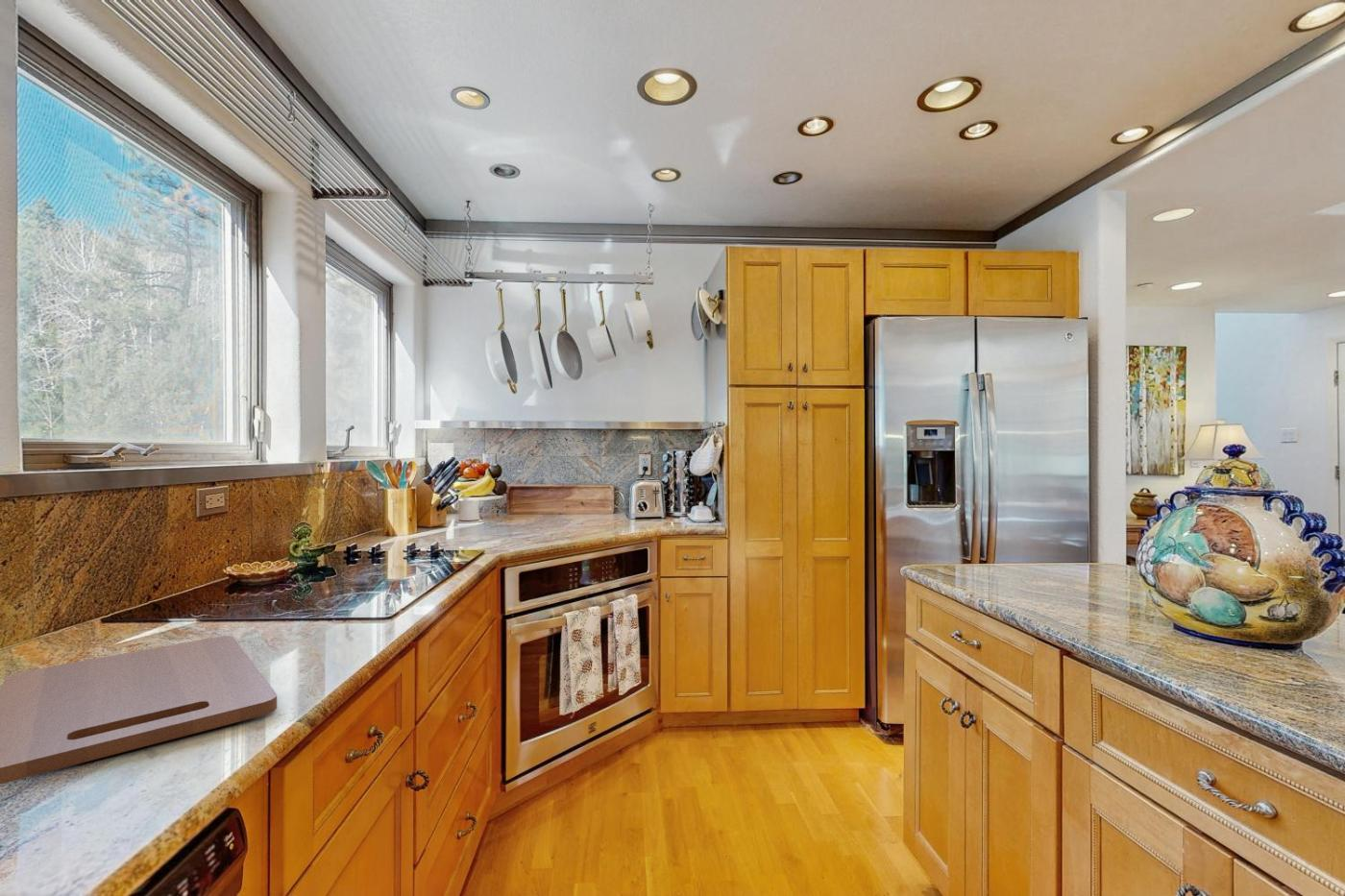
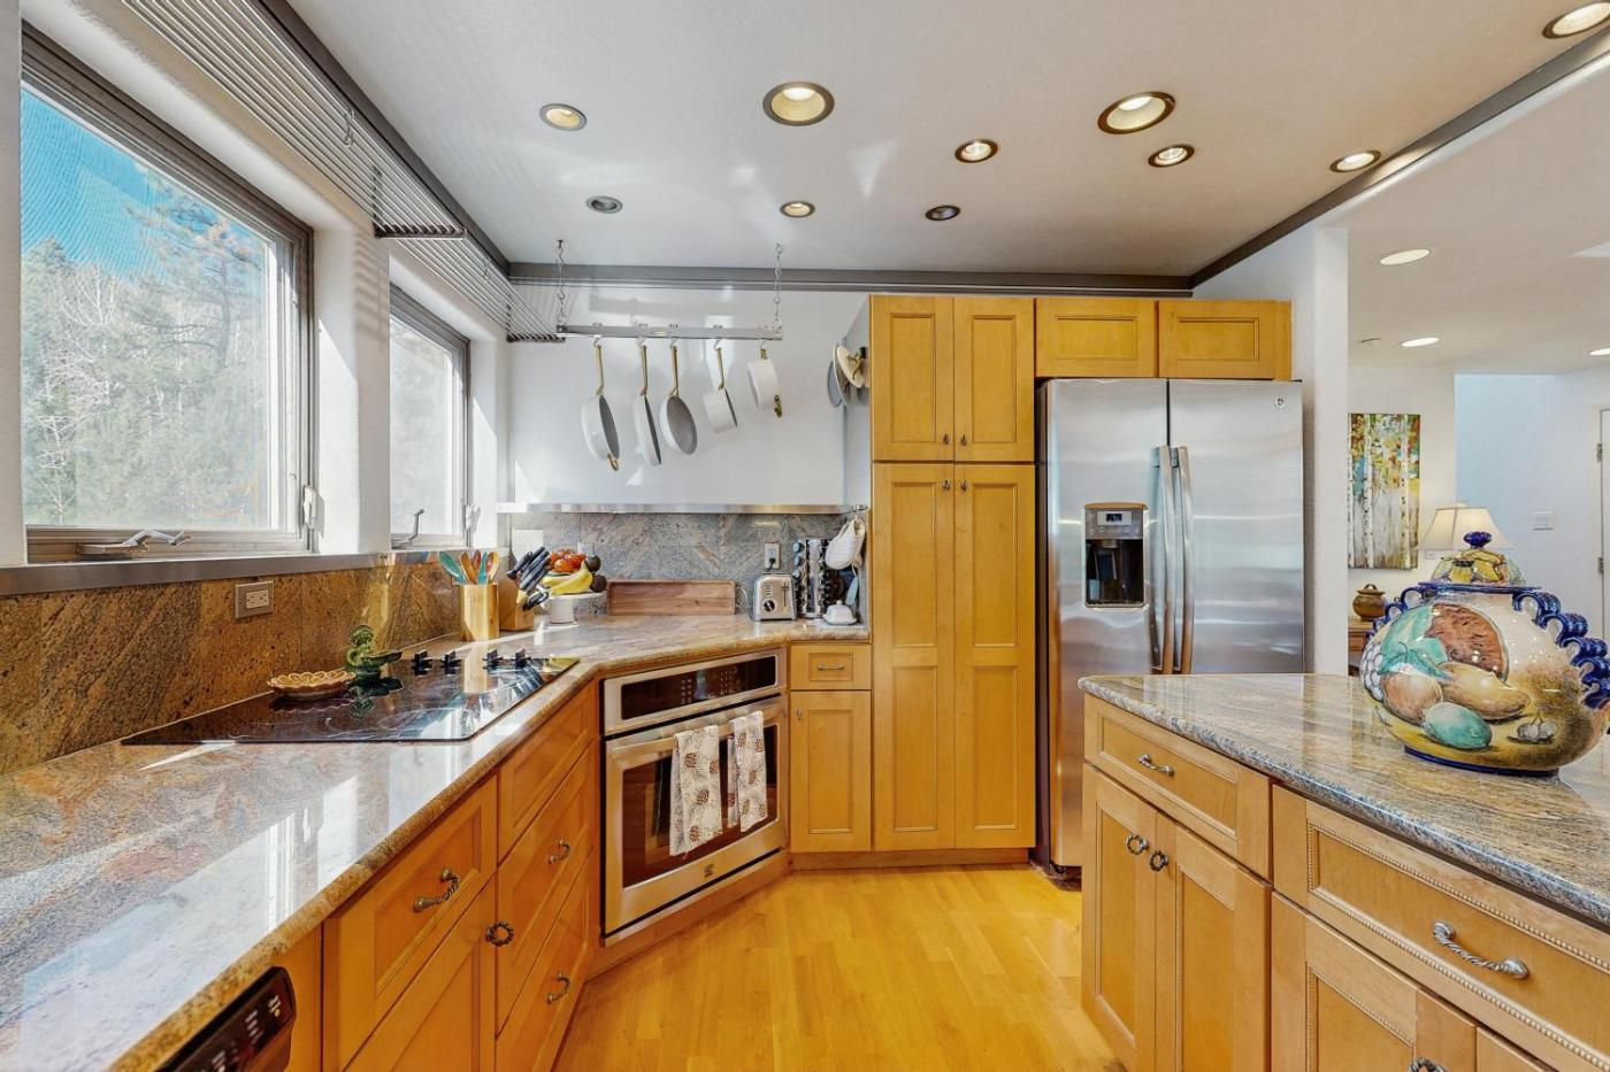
- cutting board [0,635,278,786]
